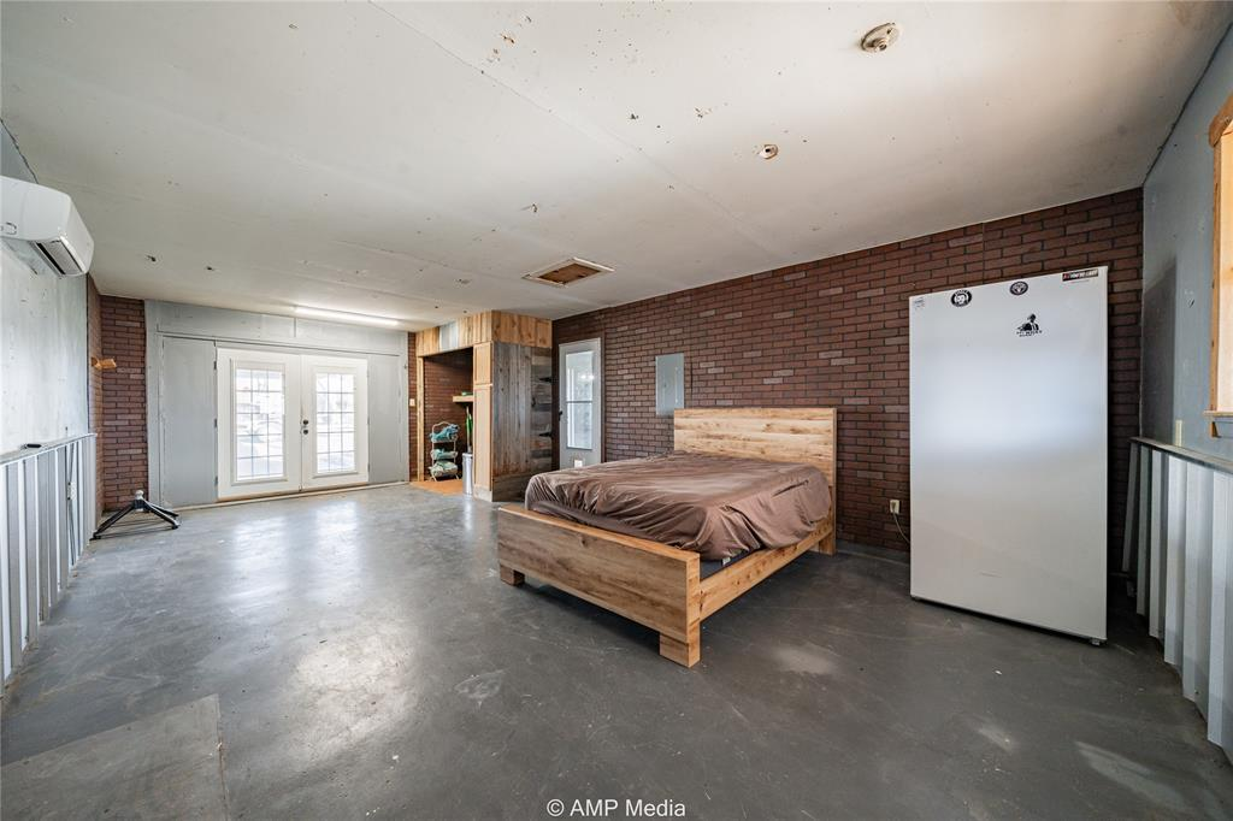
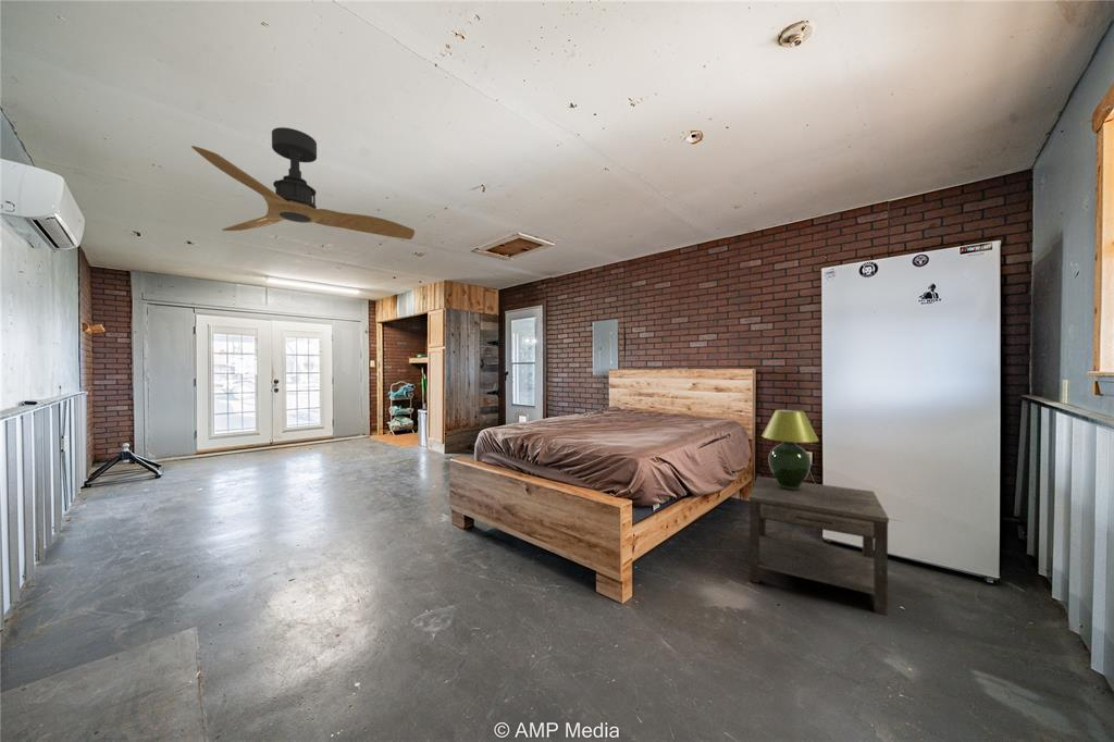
+ table lamp [760,408,819,491]
+ side table [748,475,890,617]
+ ceiling fan [190,126,416,240]
